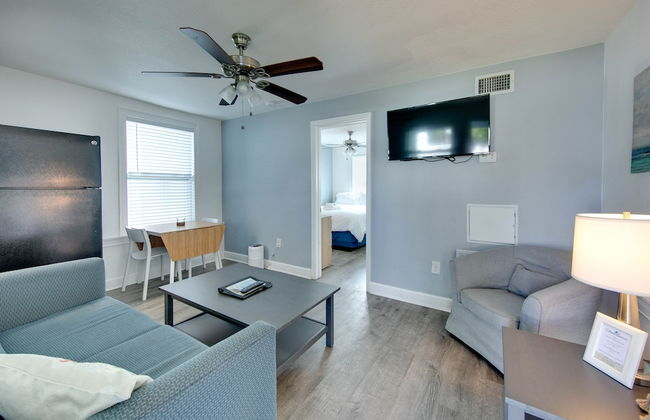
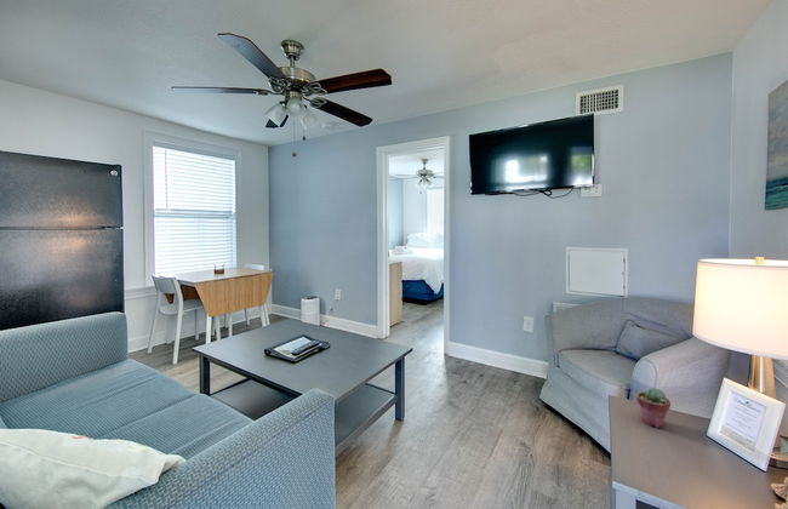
+ potted succulent [635,387,672,429]
